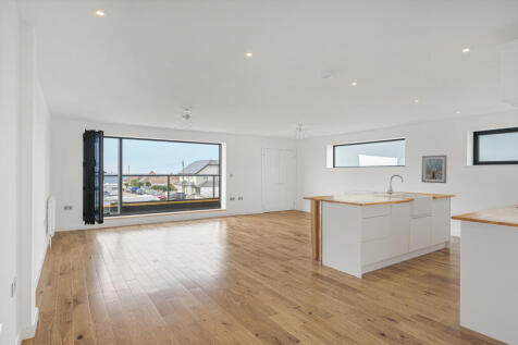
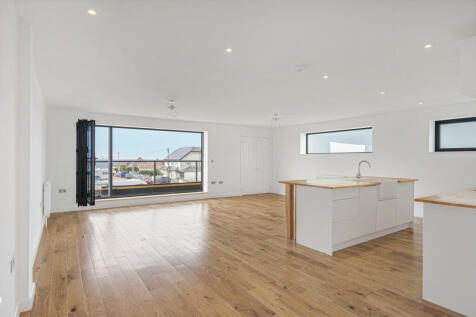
- picture frame [421,155,447,184]
